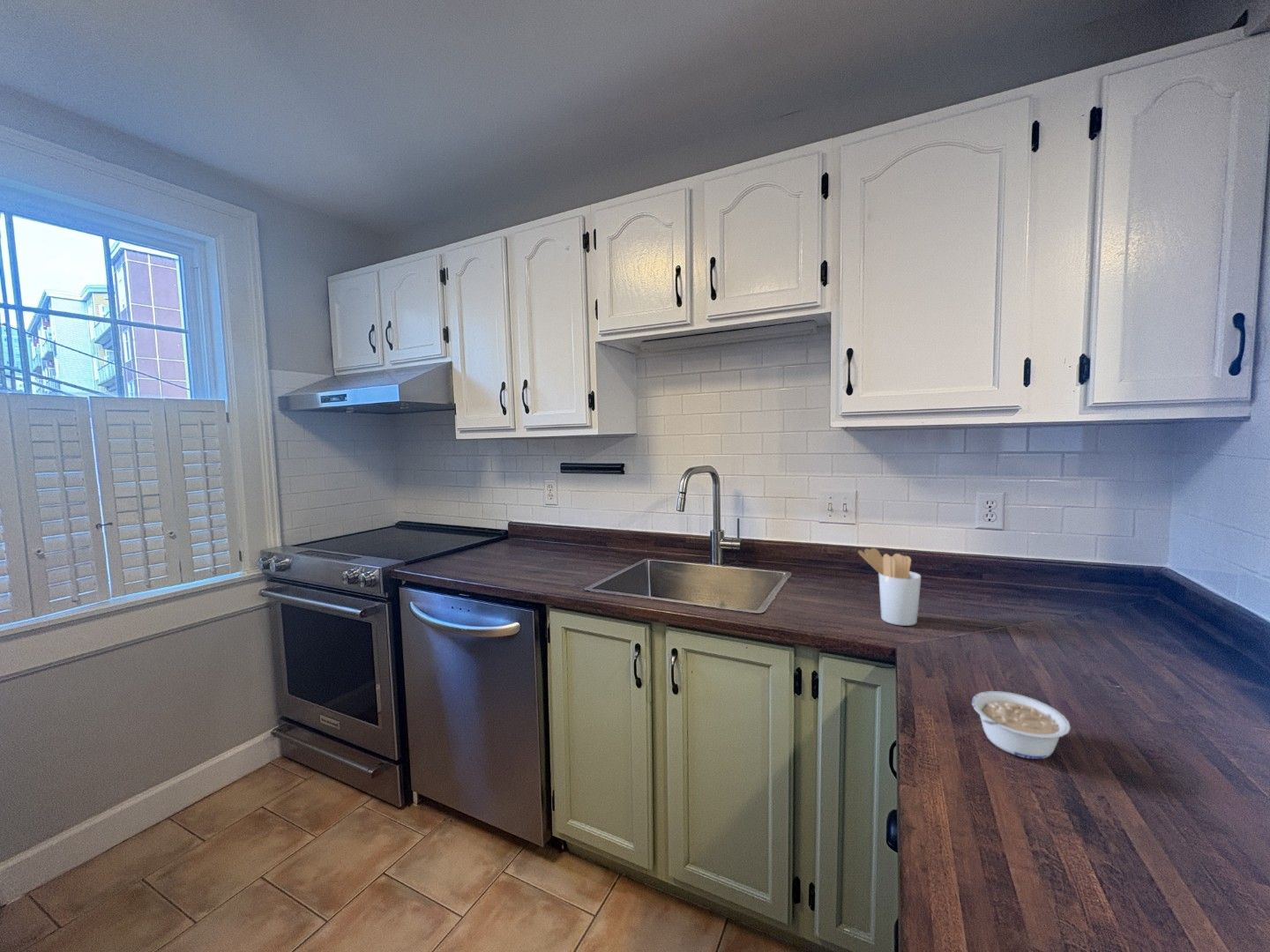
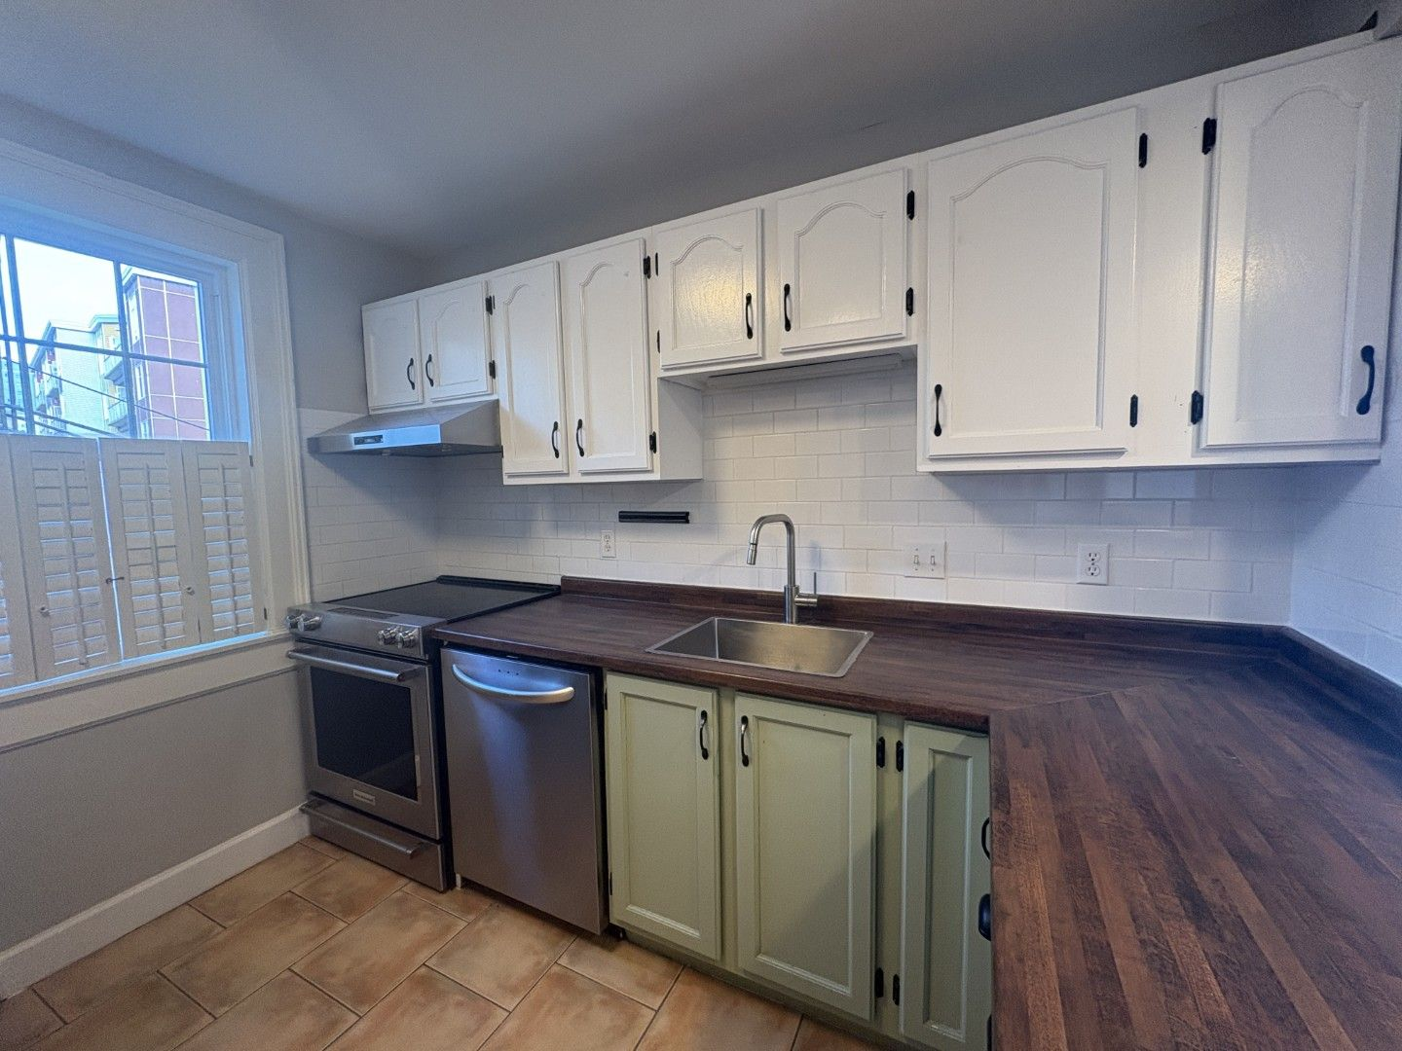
- legume [971,690,1072,760]
- utensil holder [857,547,922,627]
